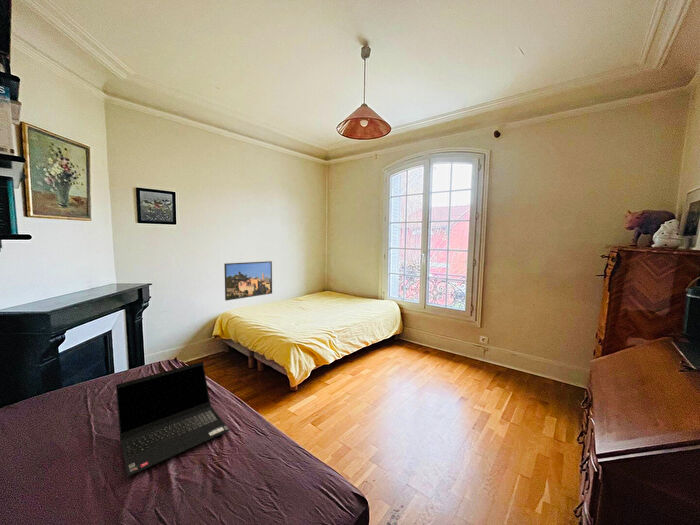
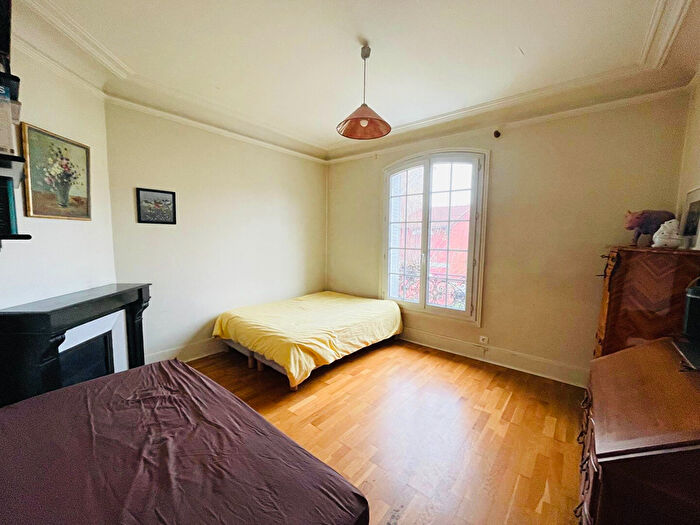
- laptop computer [115,361,230,477]
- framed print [223,260,273,302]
